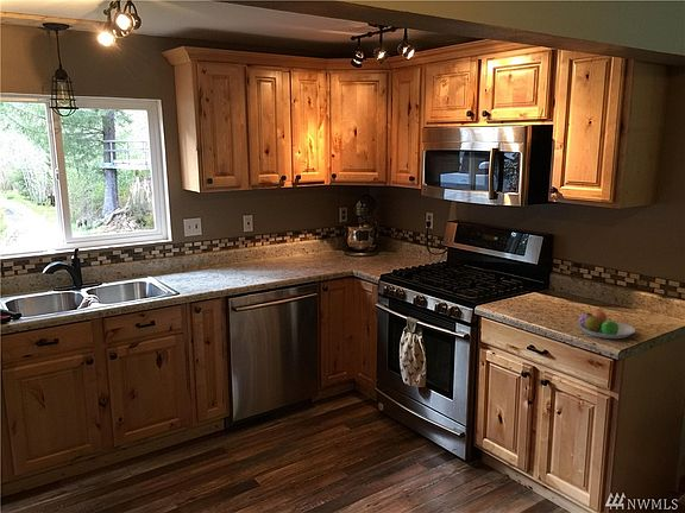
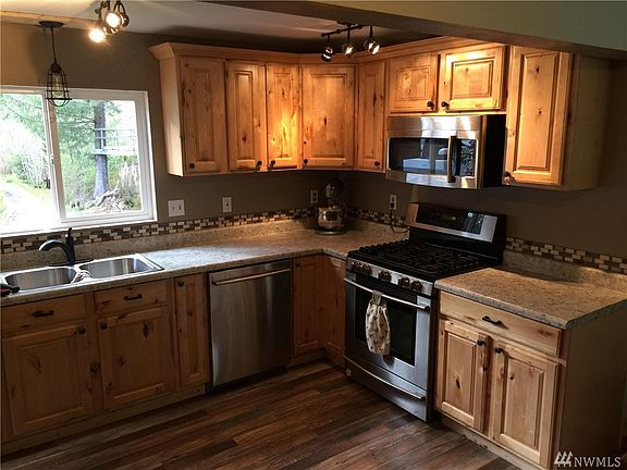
- fruit bowl [577,309,636,340]
